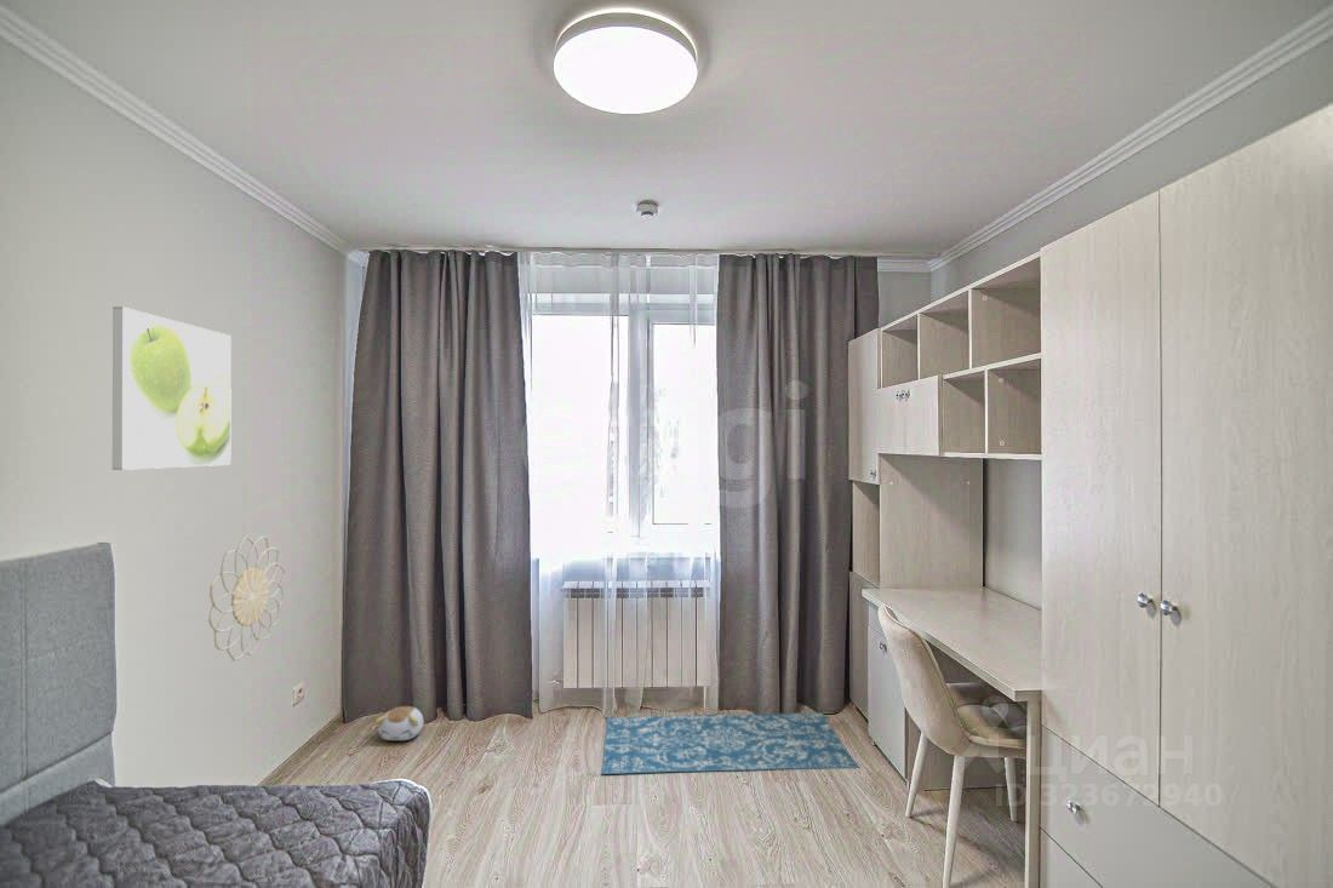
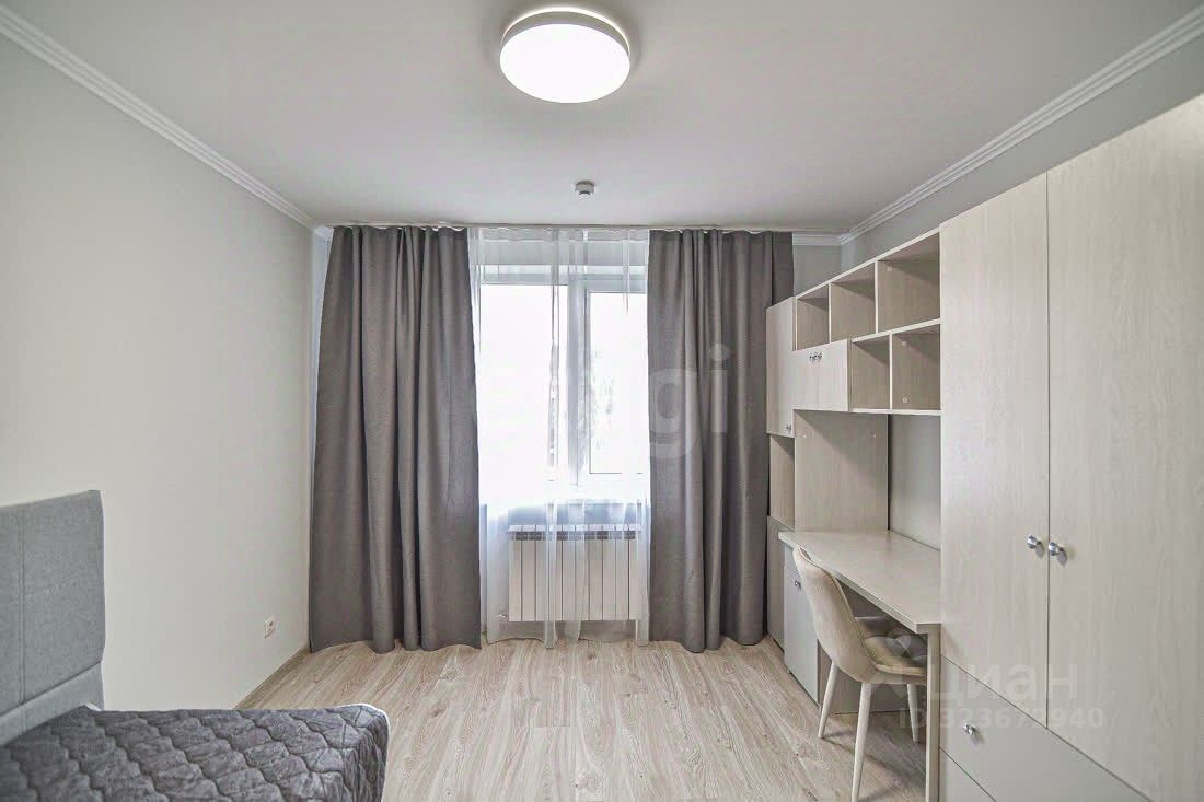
- plush toy [373,705,425,741]
- rug [600,711,860,775]
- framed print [111,305,233,471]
- decorative wall piece [207,534,287,663]
